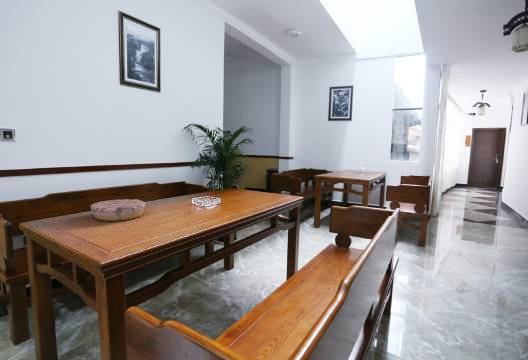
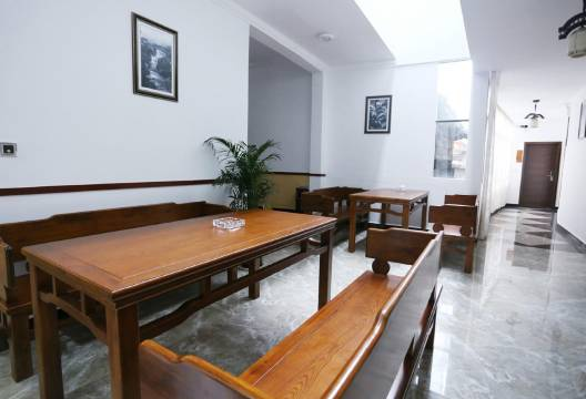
- plate [90,198,147,222]
